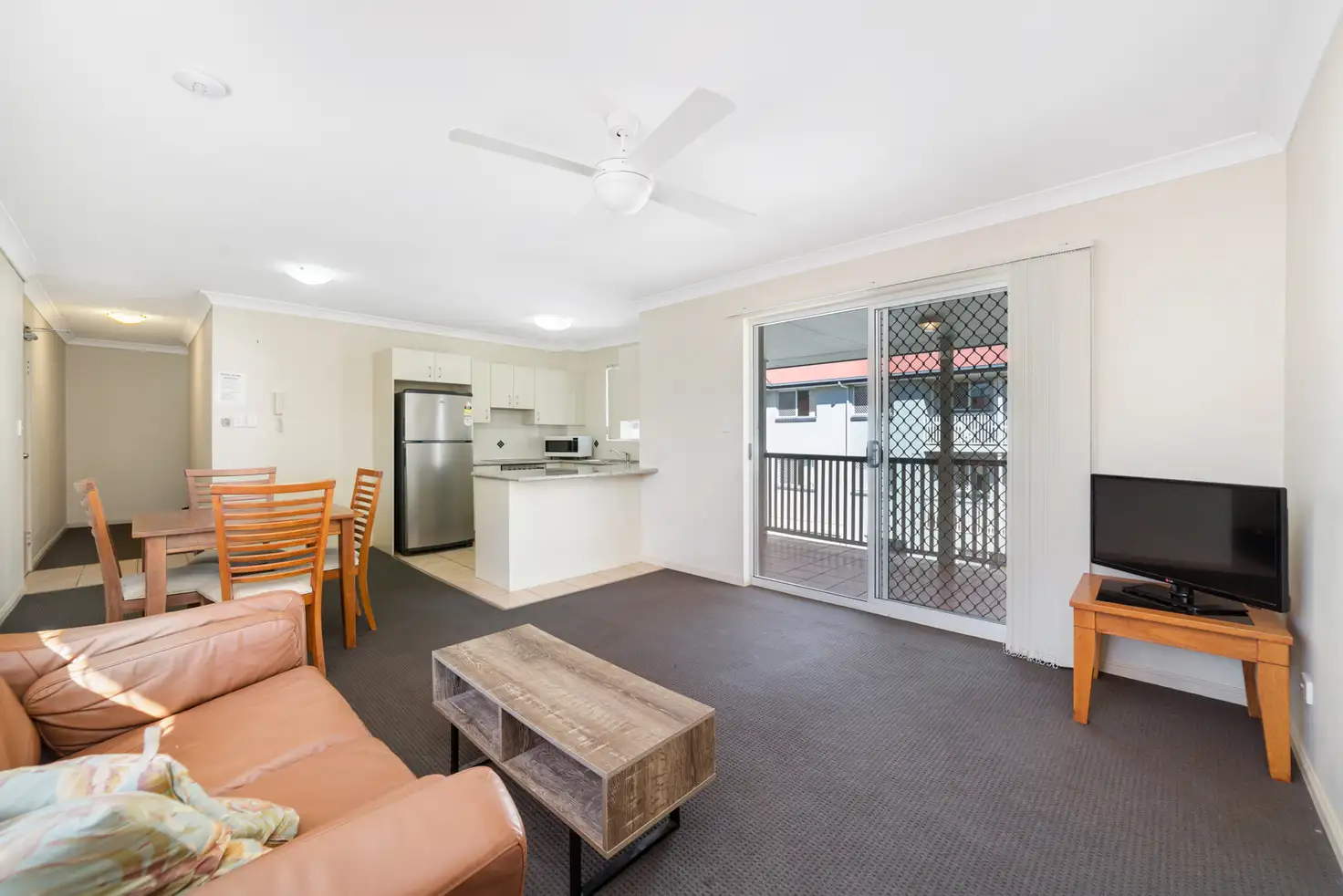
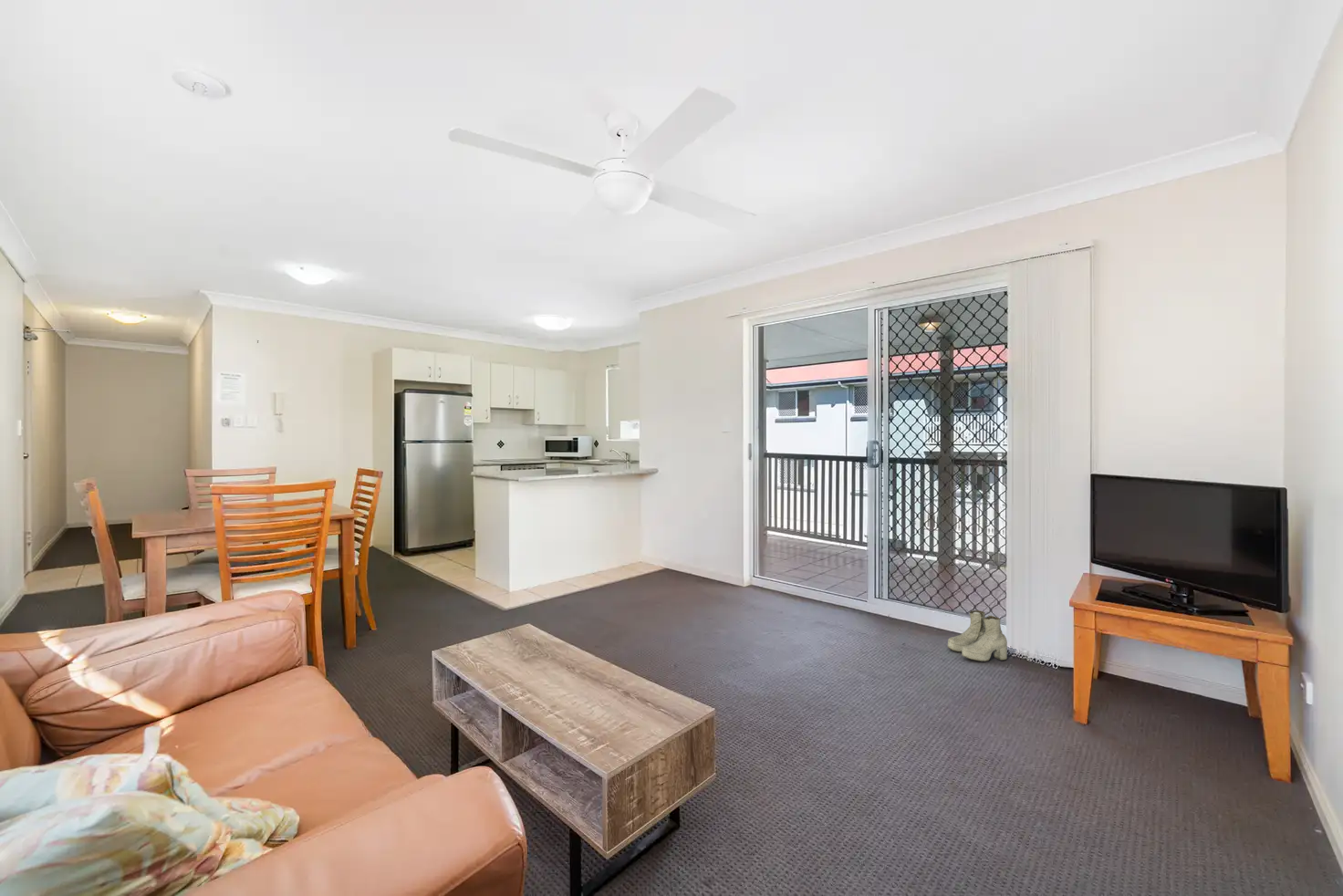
+ boots [947,609,1008,662]
